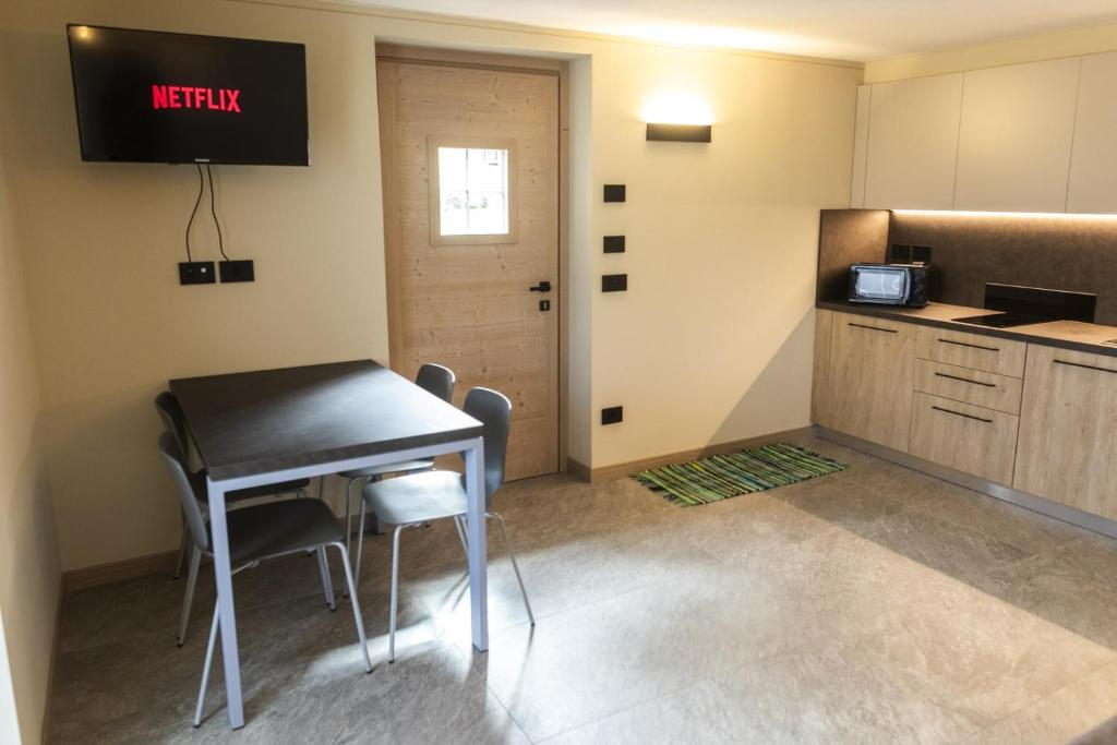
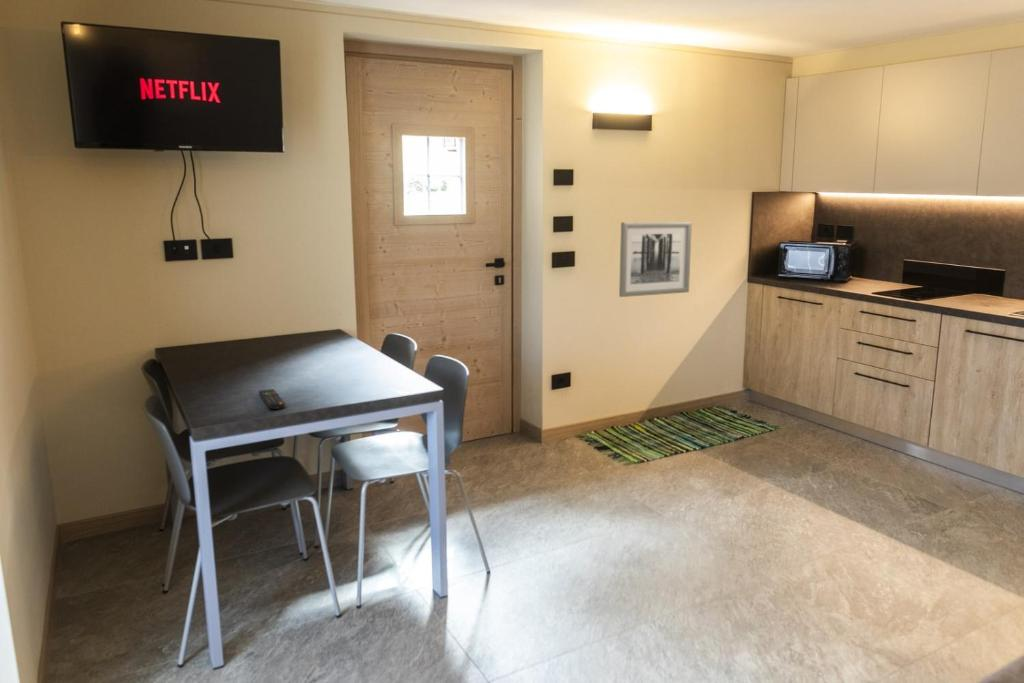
+ remote control [257,388,286,410]
+ wall art [618,221,693,298]
